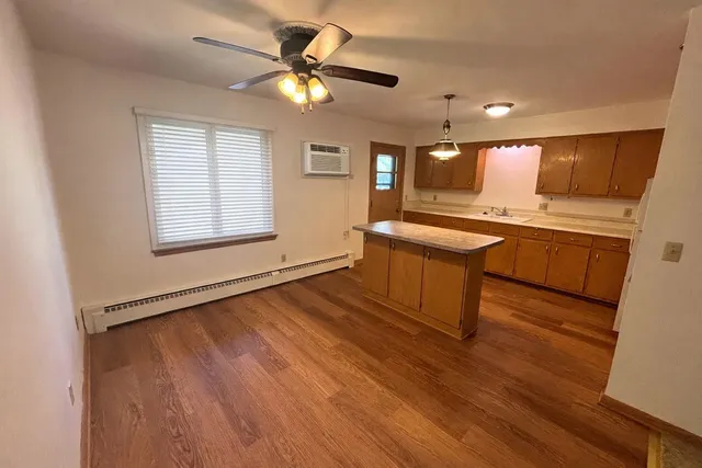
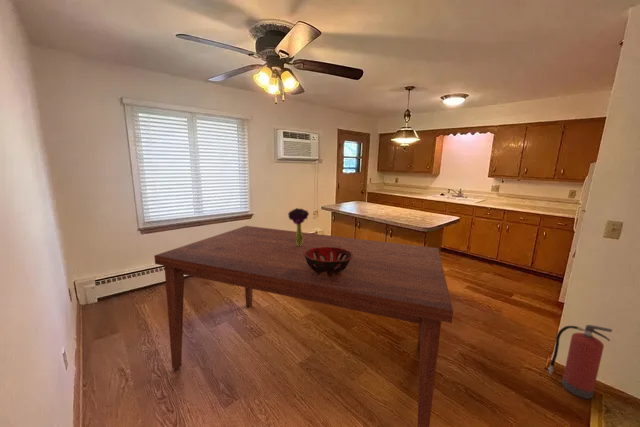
+ dining table [153,225,454,427]
+ decorative bowl [303,247,353,274]
+ fire extinguisher [547,324,614,400]
+ bouquet [287,207,310,246]
